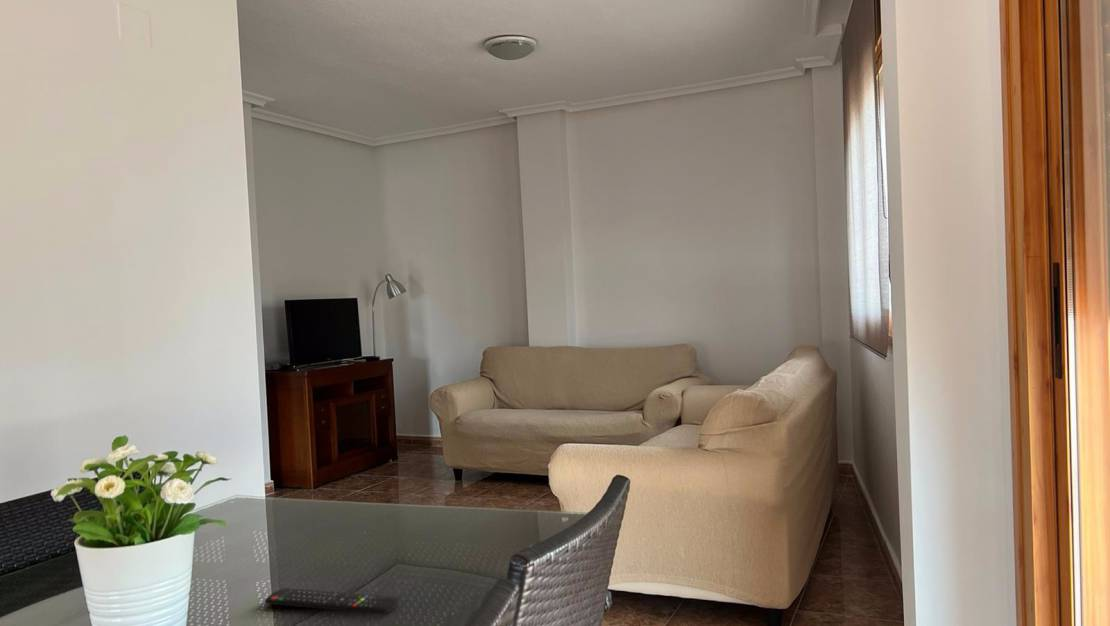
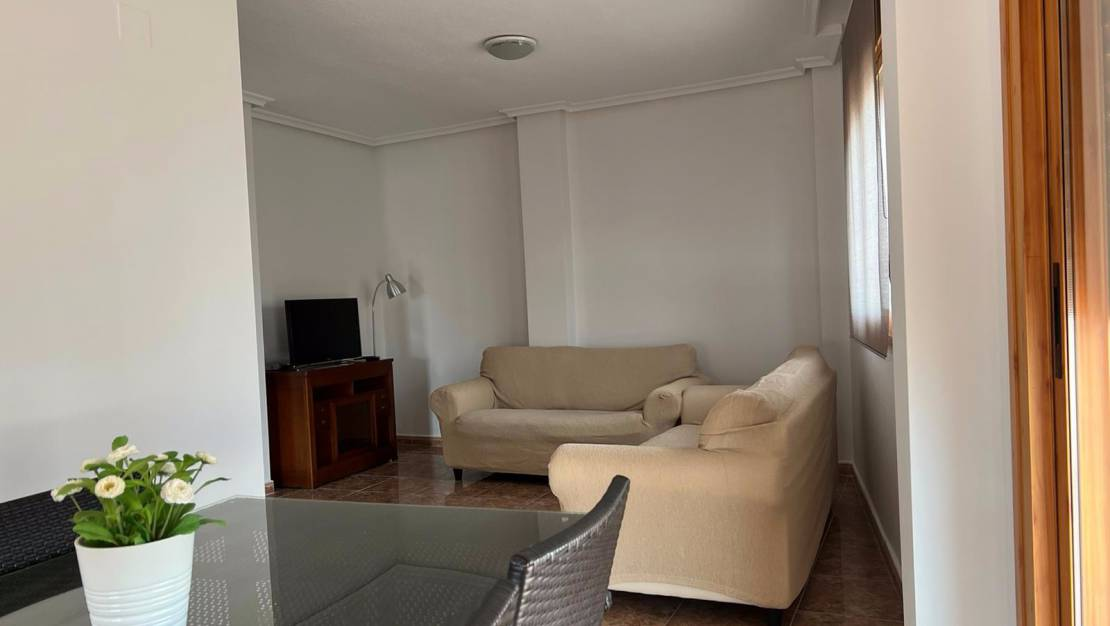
- remote control [264,587,400,615]
